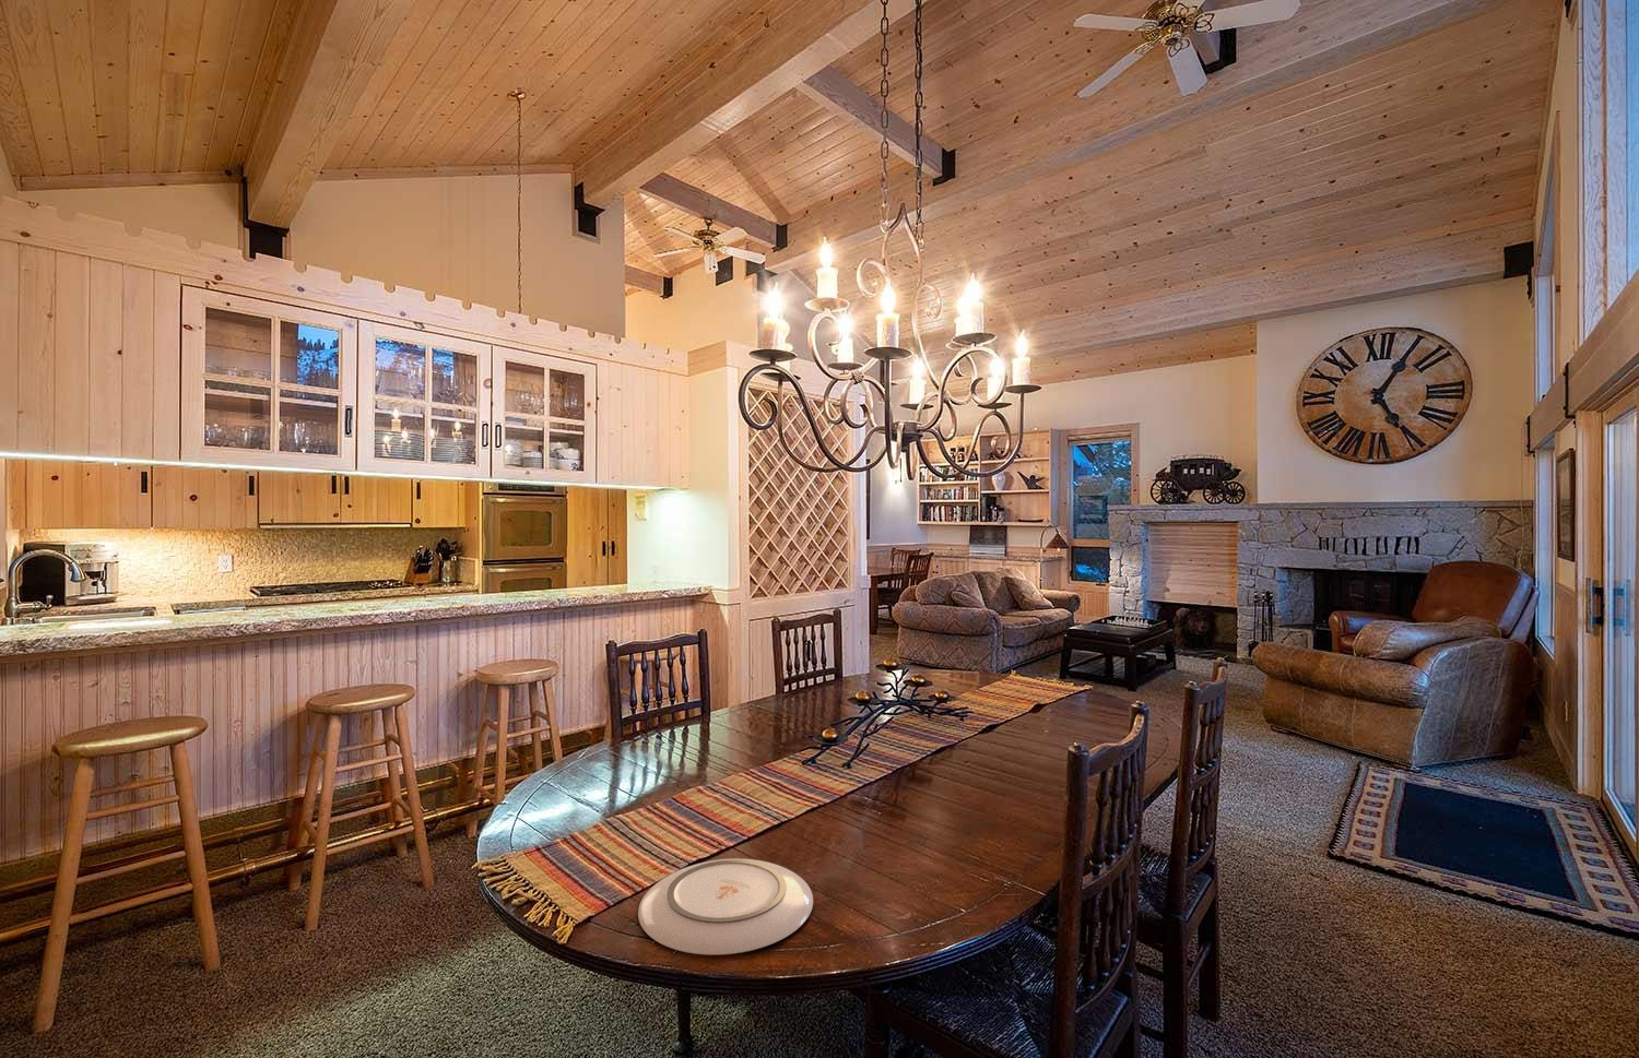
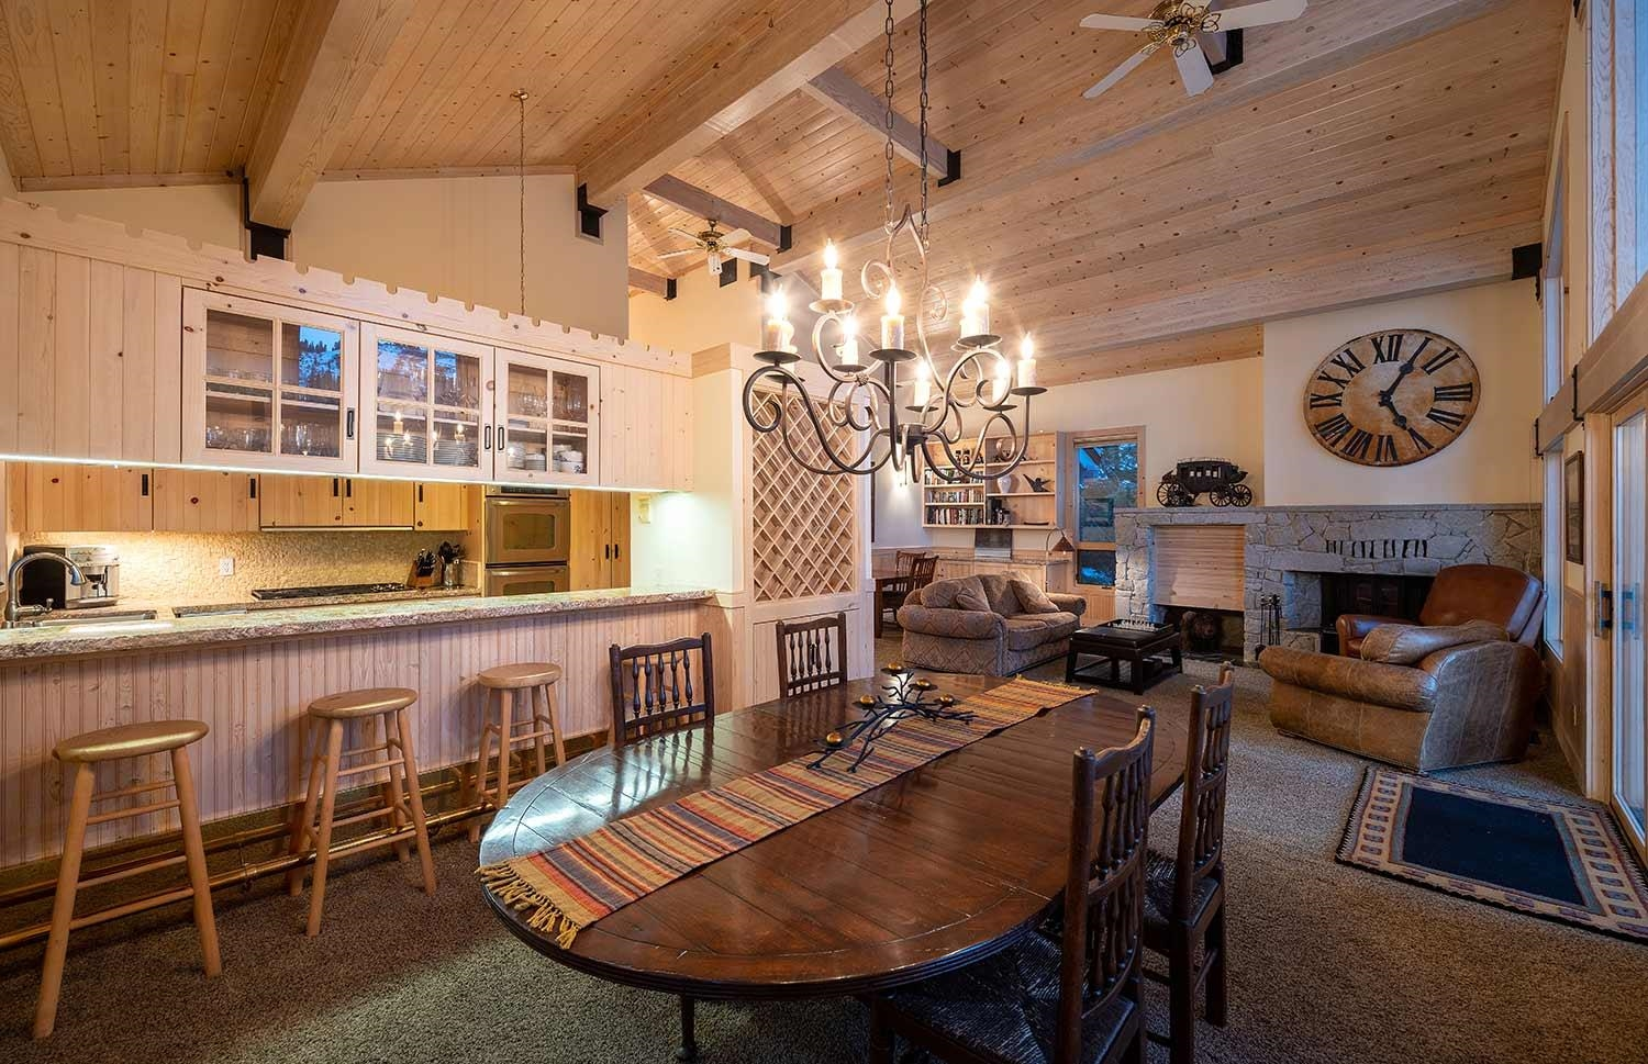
- plate [637,857,814,956]
